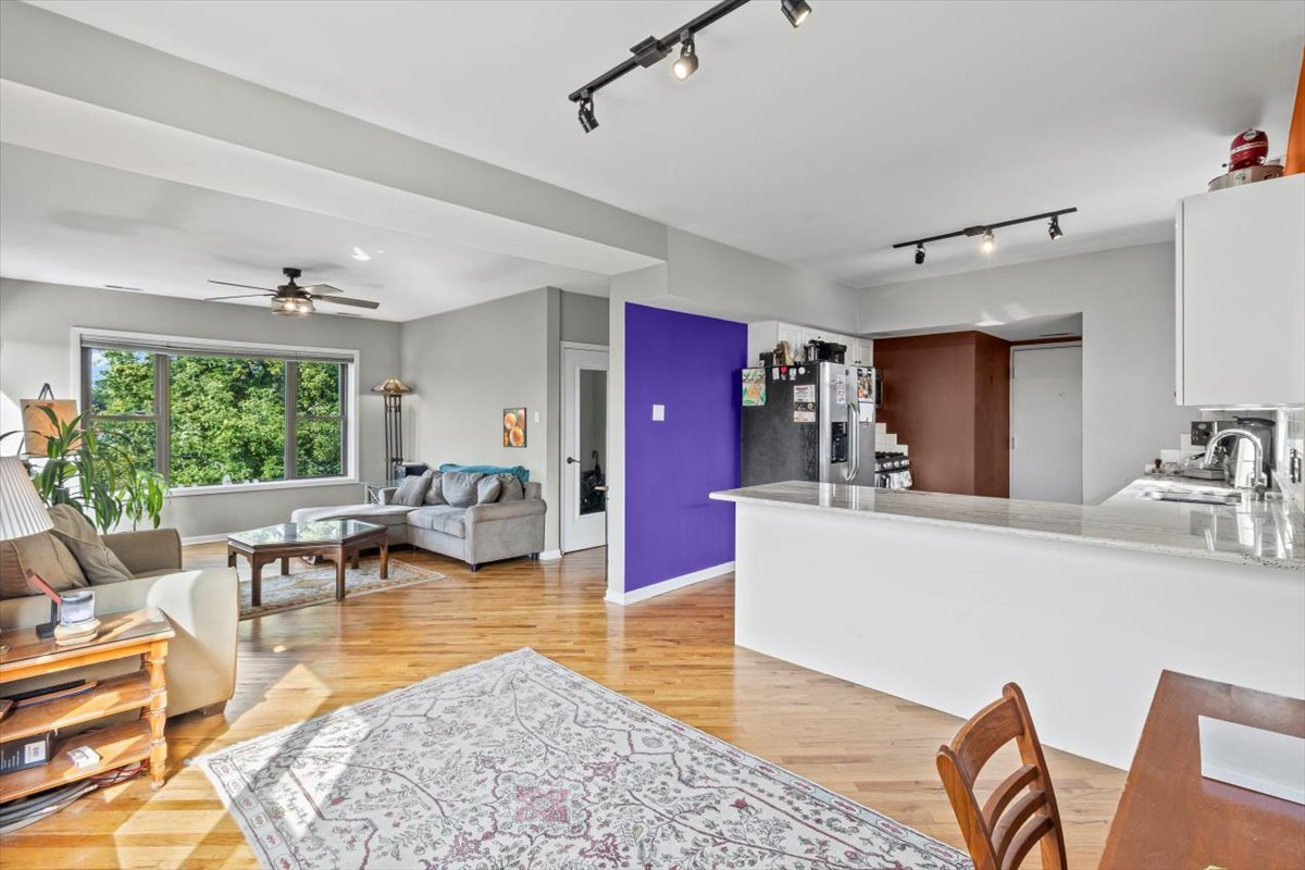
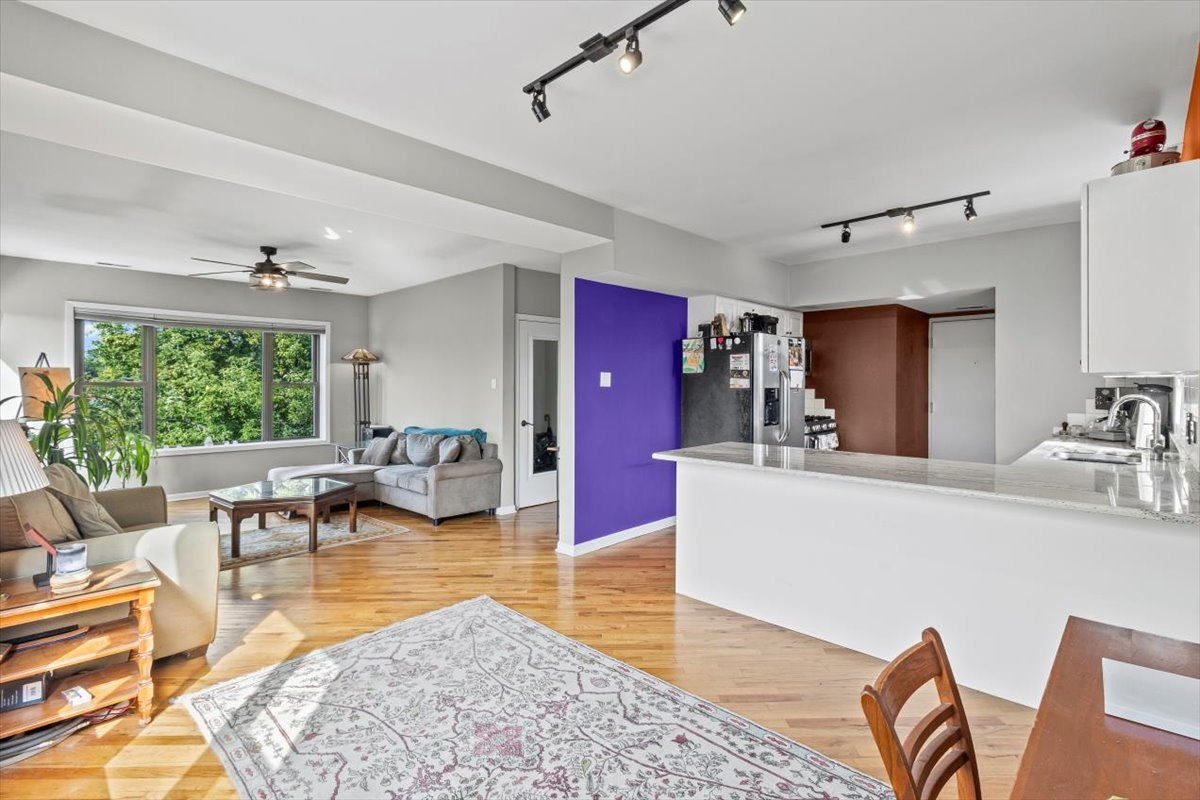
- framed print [502,407,527,449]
